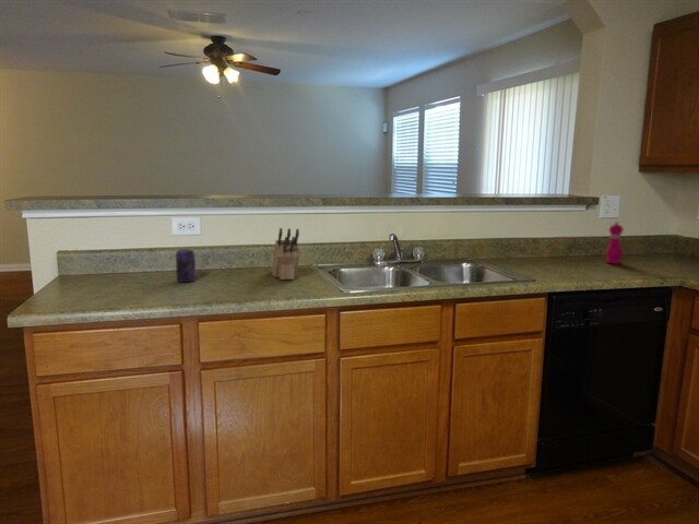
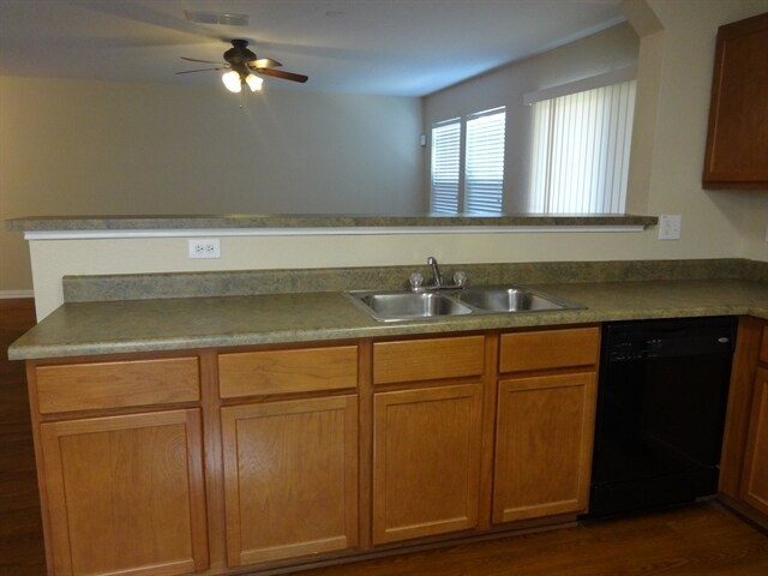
- pepper mill [604,221,625,265]
- beverage can [175,248,197,283]
- knife block [271,227,300,281]
